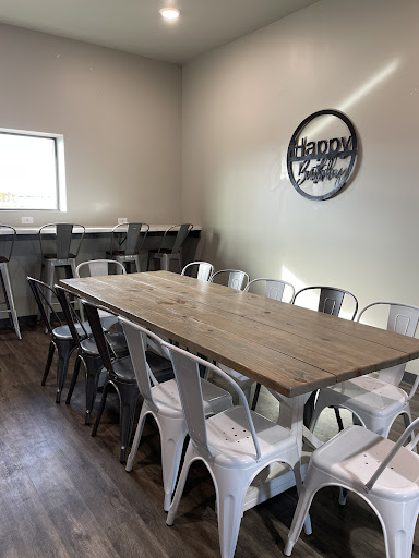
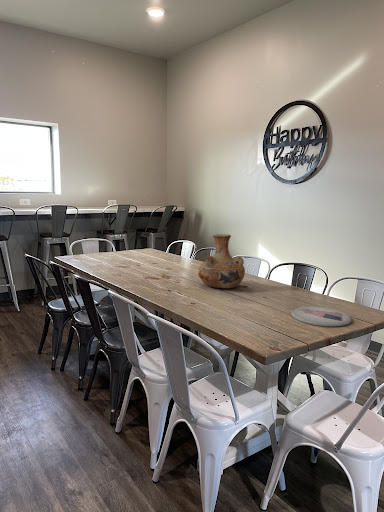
+ vase [197,233,246,289]
+ plate [290,305,352,328]
